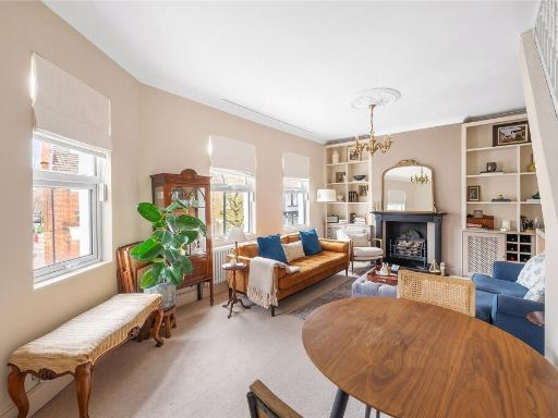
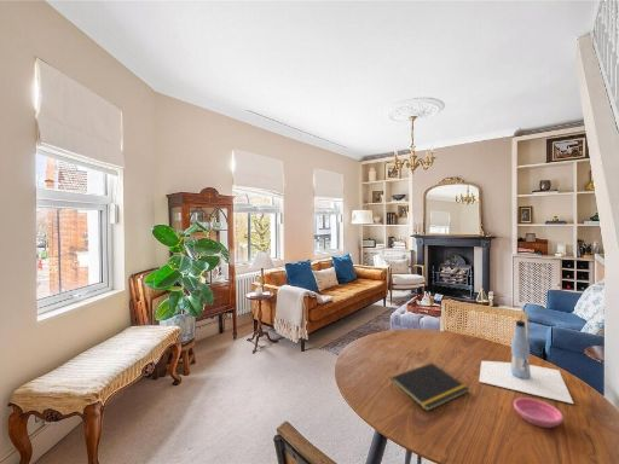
+ saucer [513,396,565,429]
+ notepad [389,361,470,412]
+ bottle [478,319,574,405]
